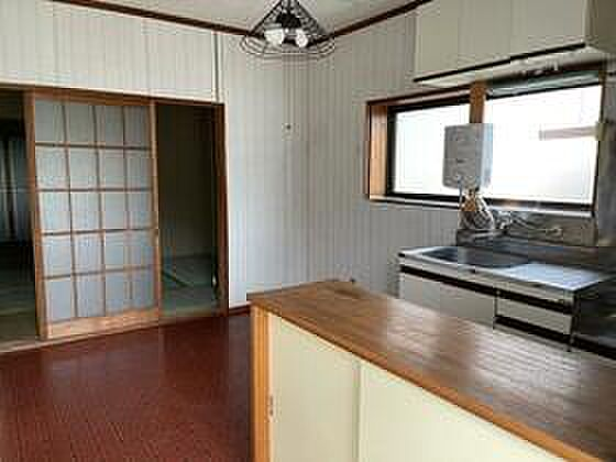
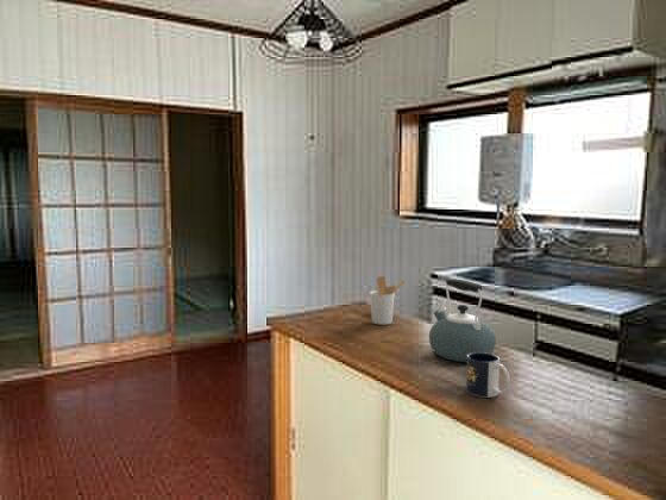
+ kettle [428,279,497,363]
+ utensil holder [369,275,407,326]
+ mug [465,352,511,399]
